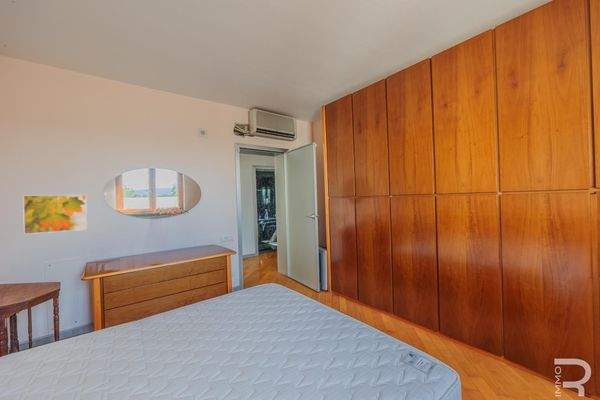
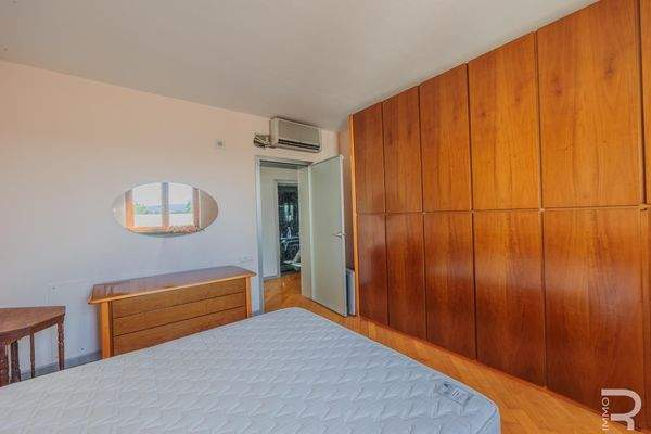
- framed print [22,194,88,235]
